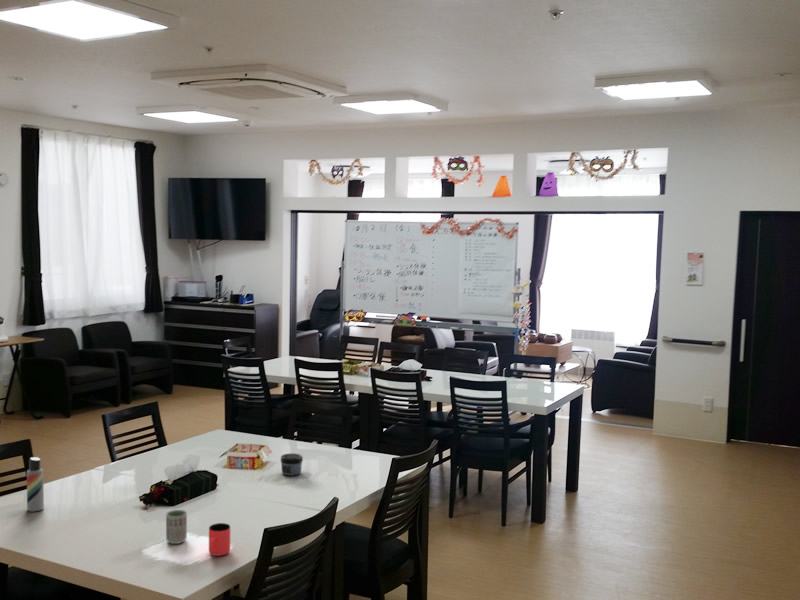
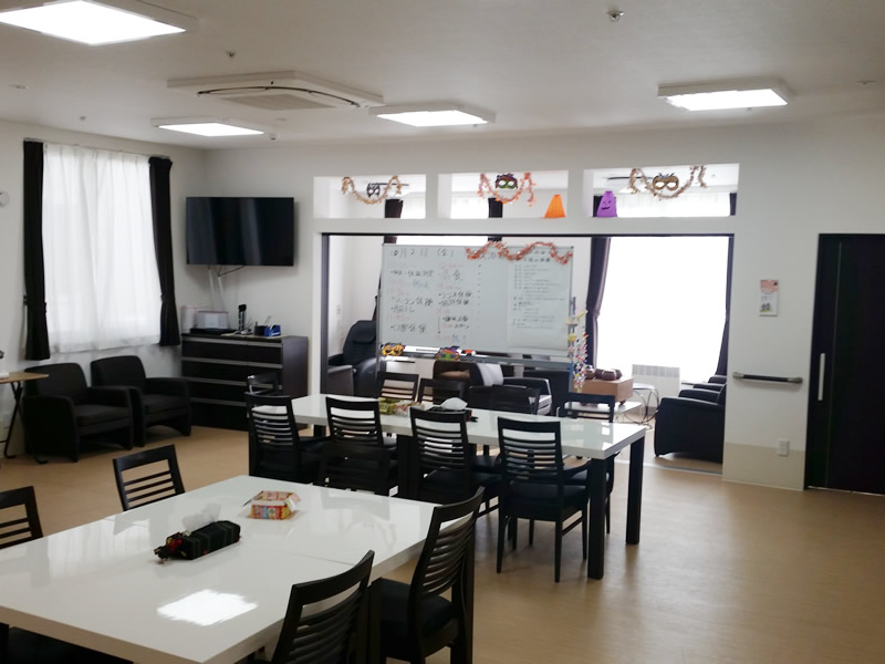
- cup [208,522,231,557]
- lotion bottle [26,456,45,512]
- cup [165,509,188,545]
- jar [280,453,304,477]
